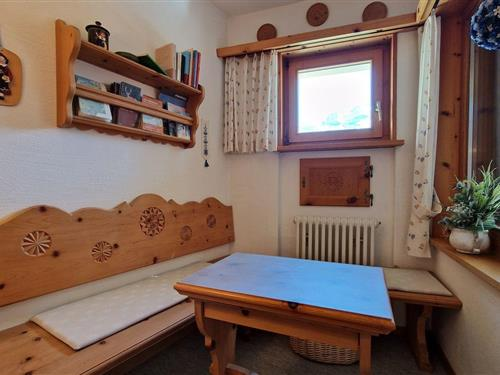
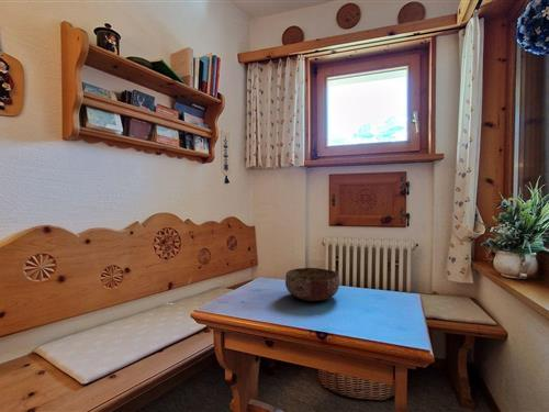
+ bowl [284,267,340,302]
